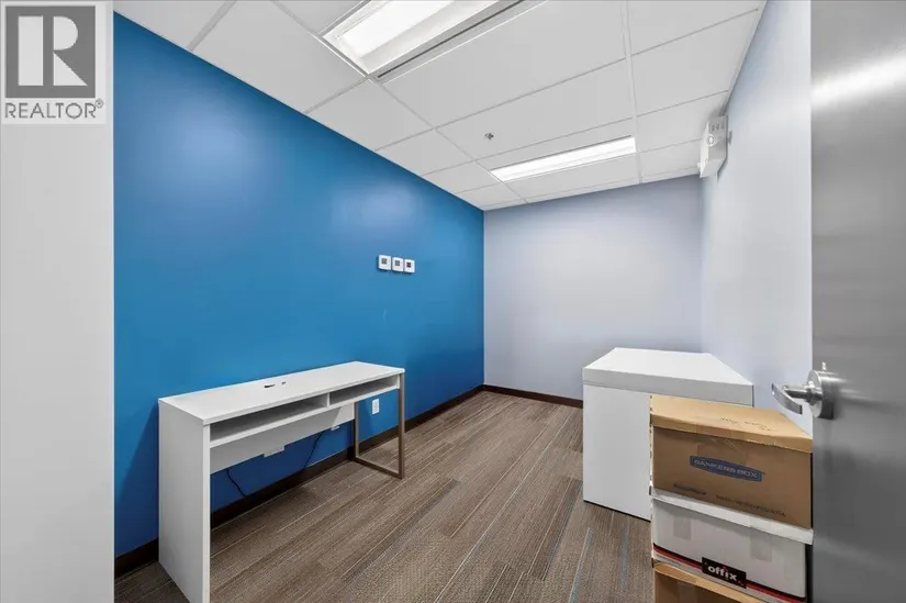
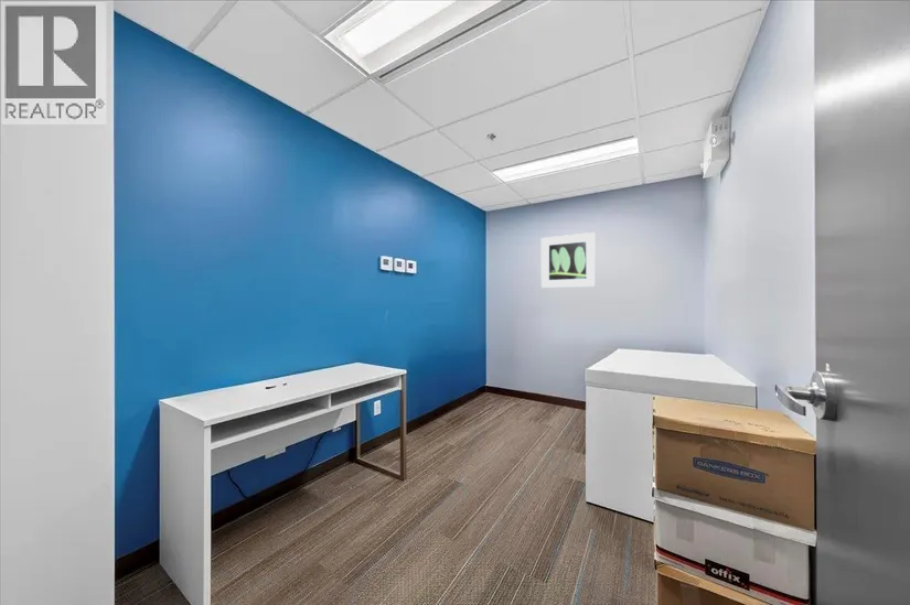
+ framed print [540,231,597,289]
